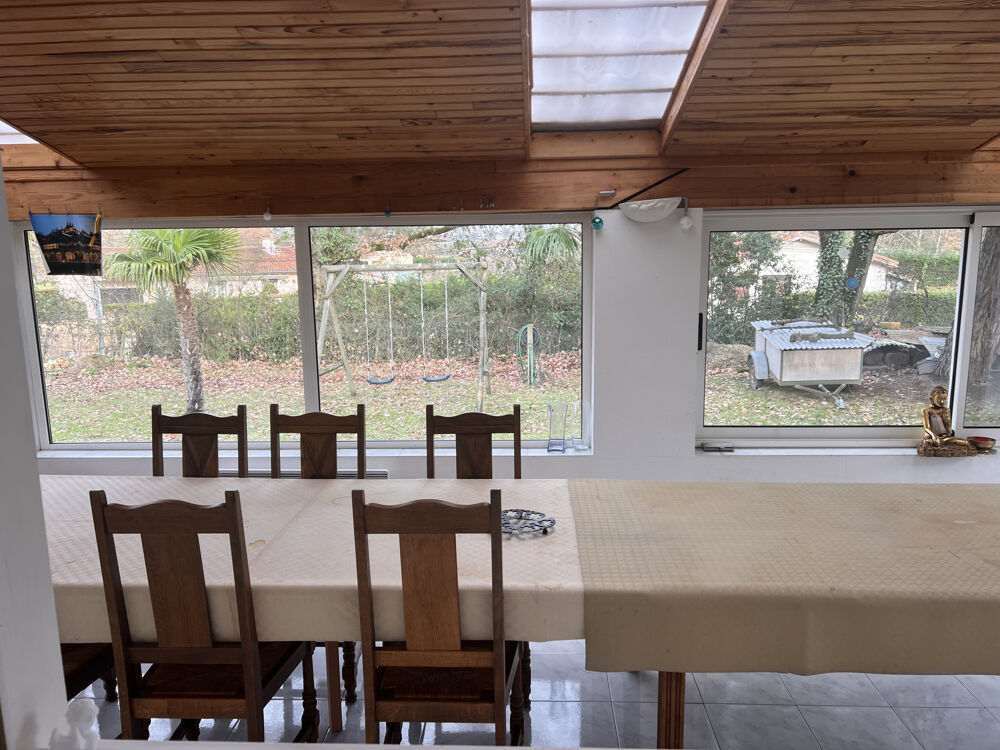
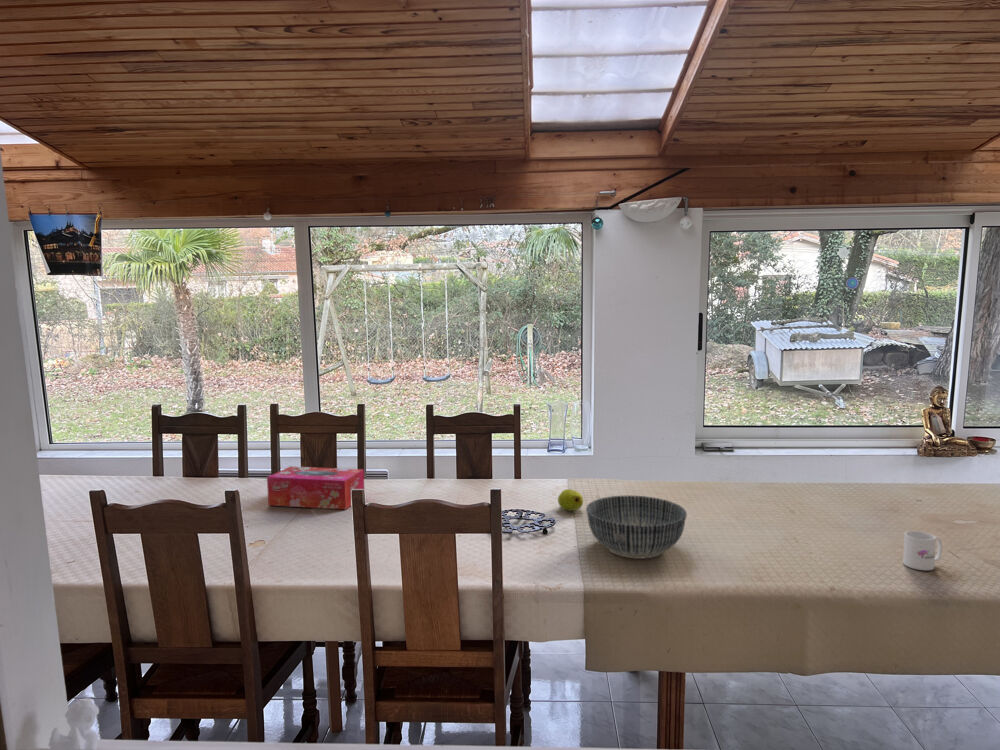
+ mug [902,530,943,571]
+ fruit [557,488,584,512]
+ bowl [585,494,688,560]
+ tissue box [266,465,365,511]
